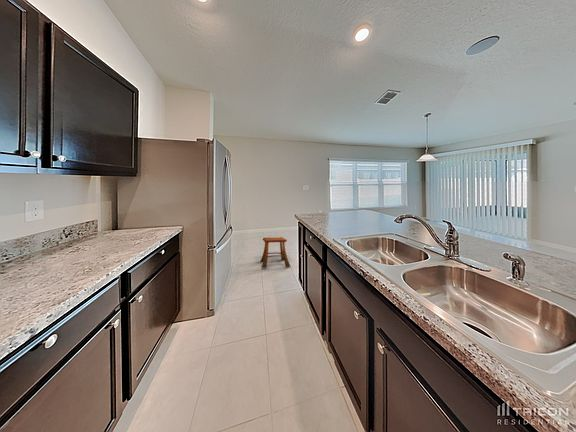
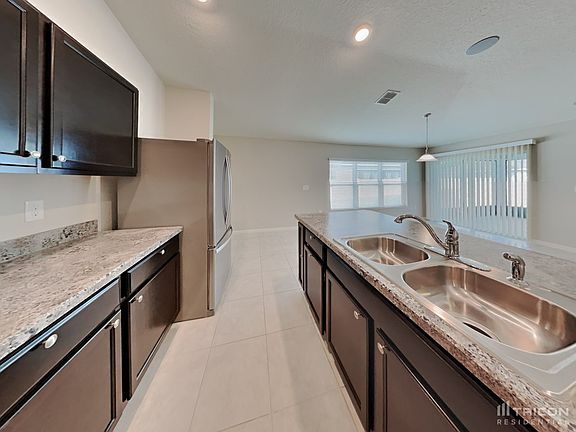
- stool [259,236,291,269]
